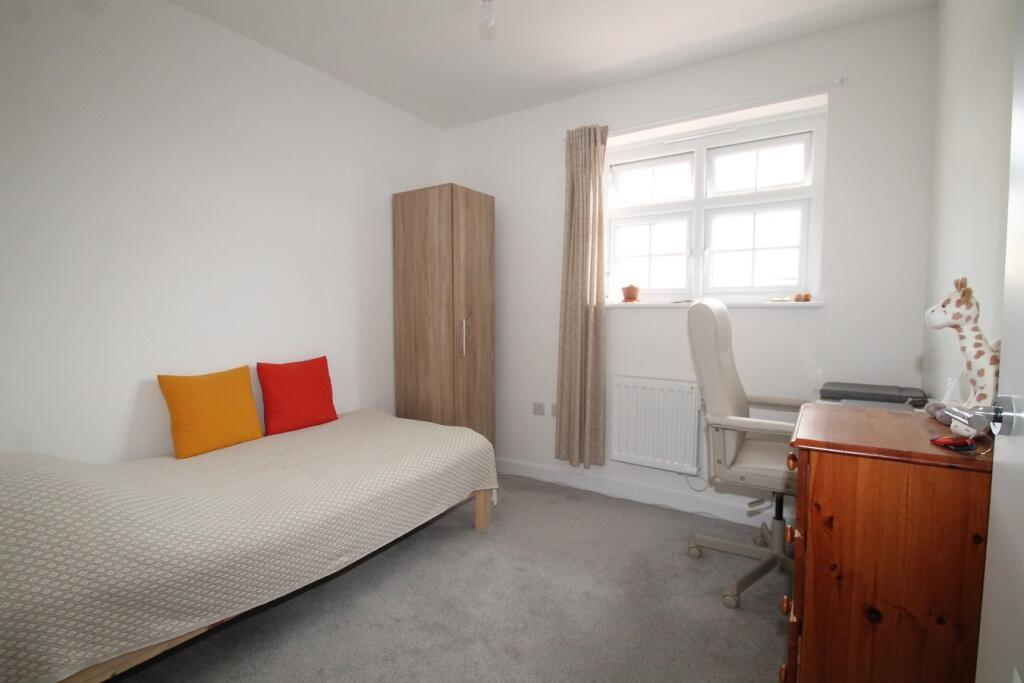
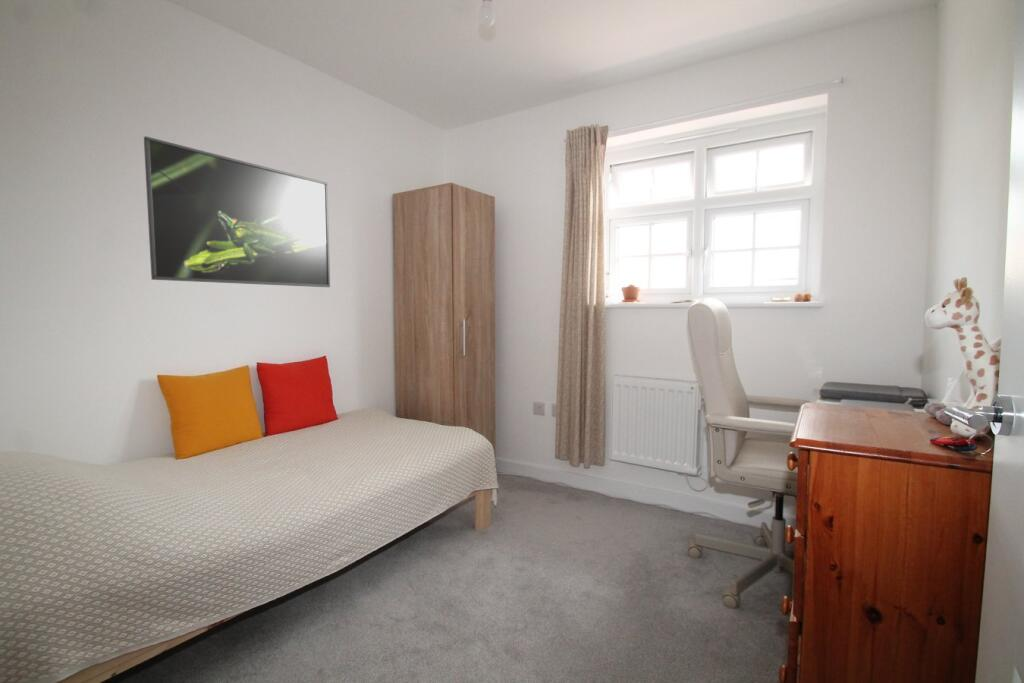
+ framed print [143,135,331,288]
